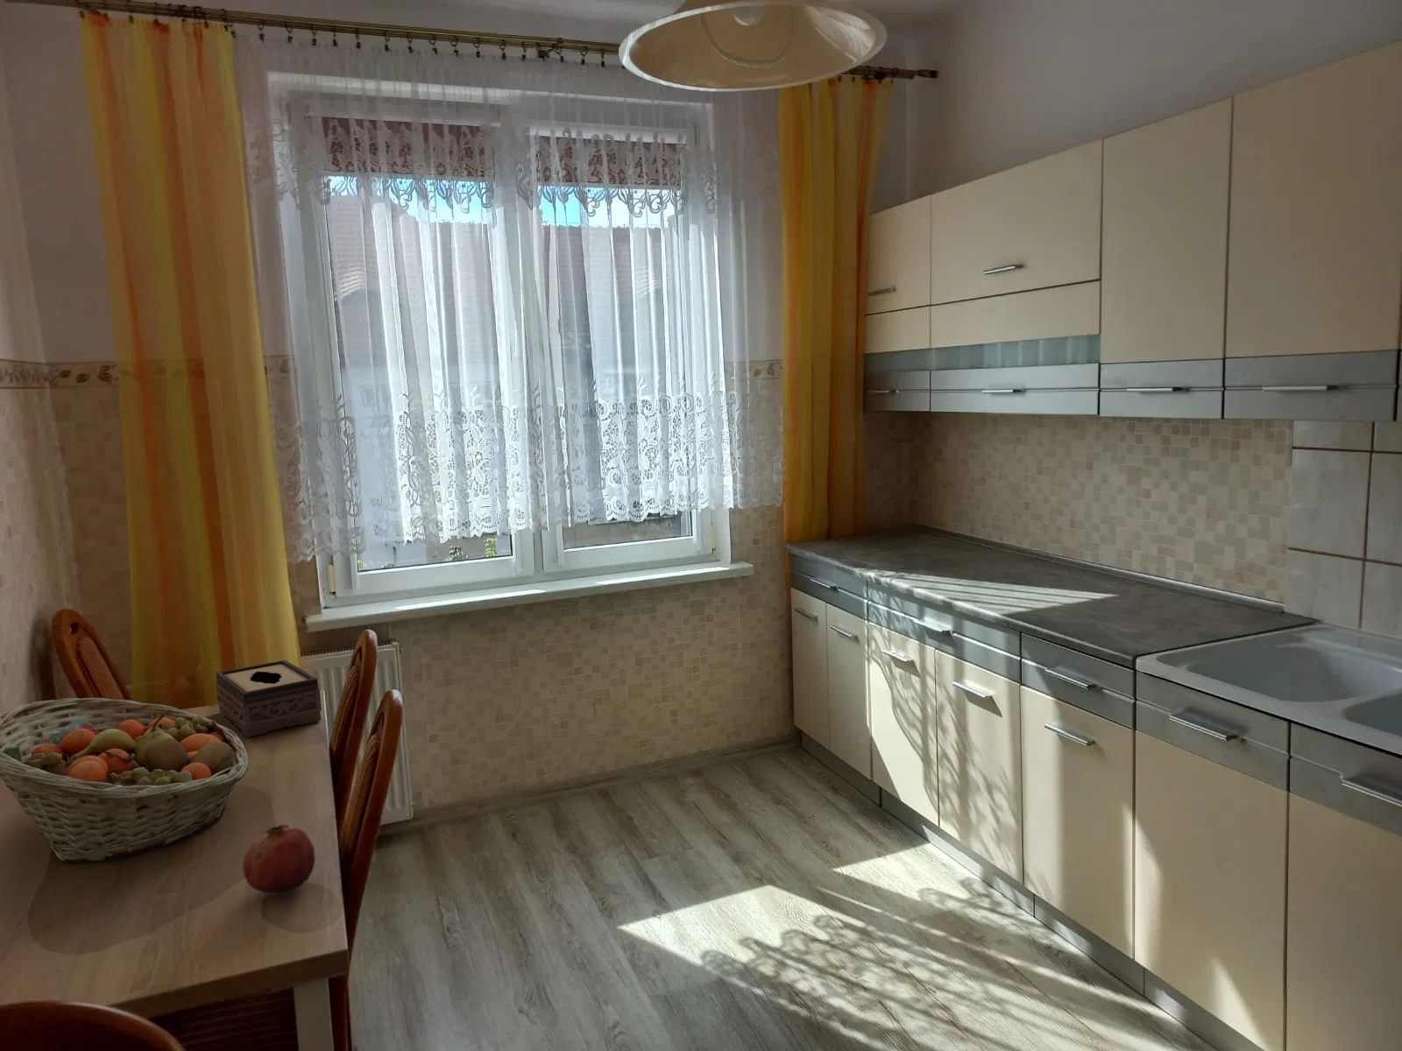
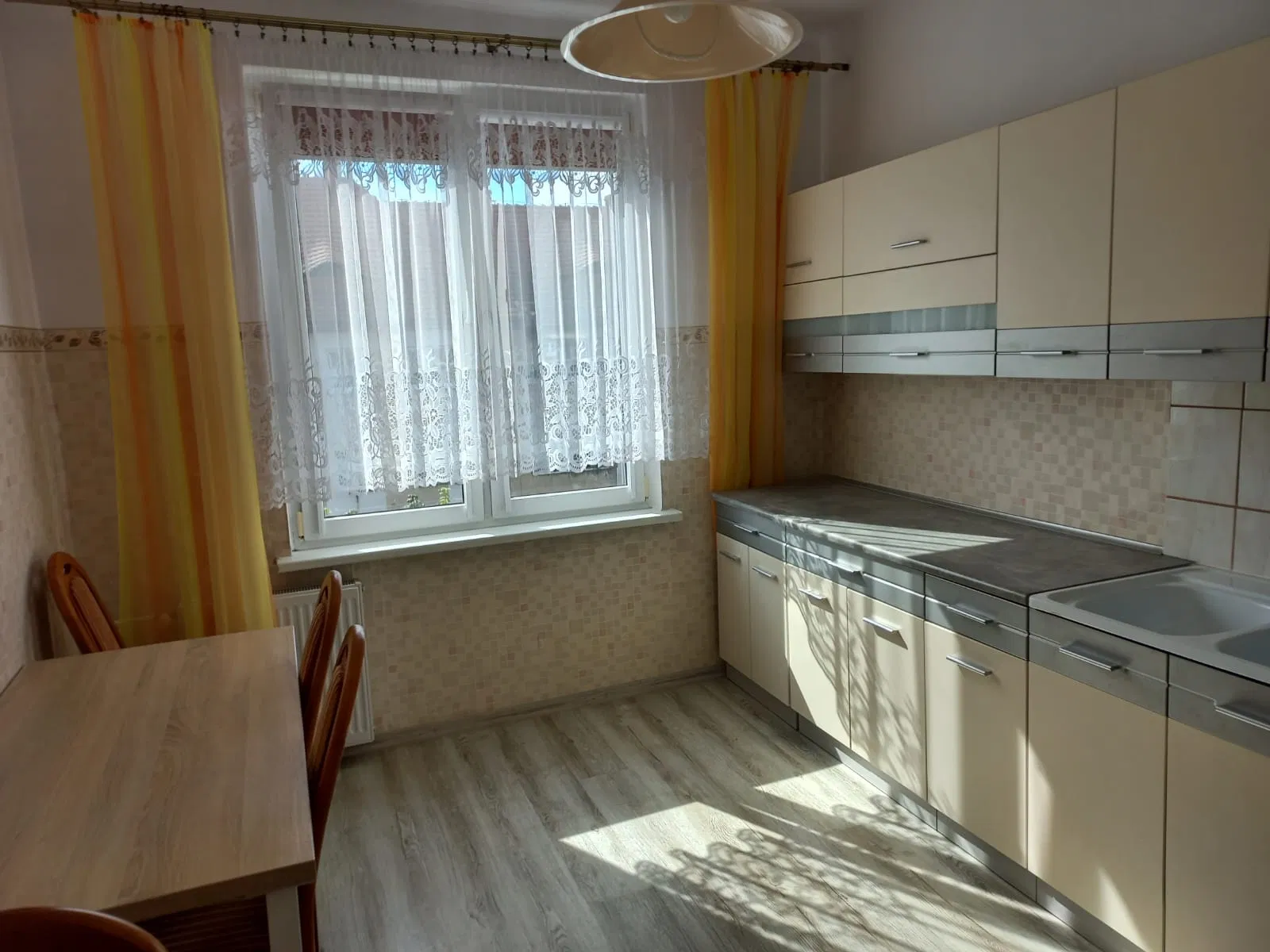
- fruit basket [0,697,249,862]
- tissue box [214,659,322,739]
- fruit [242,824,317,896]
